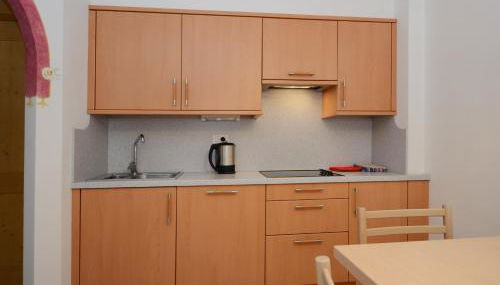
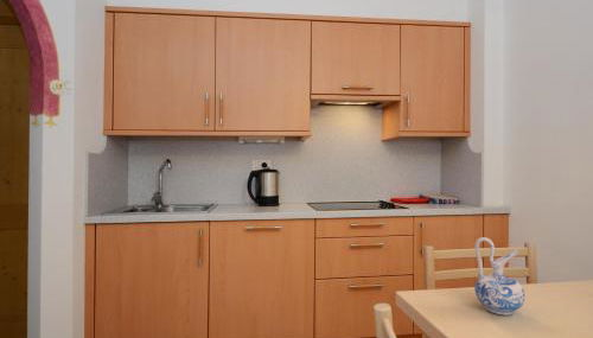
+ ceramic pitcher [473,236,525,317]
